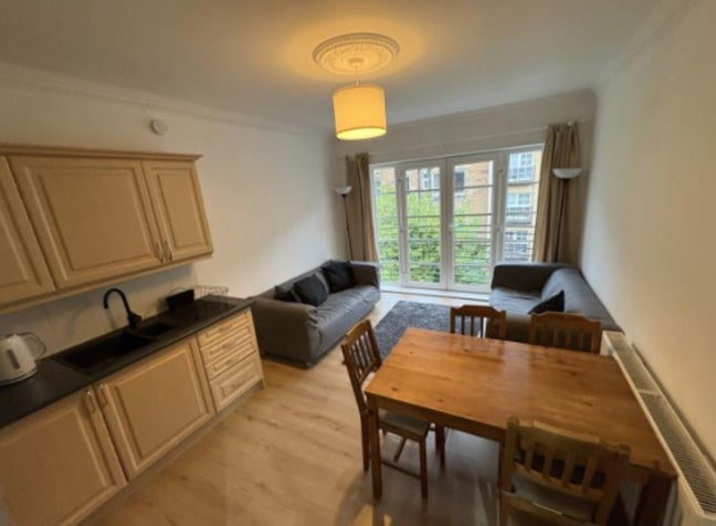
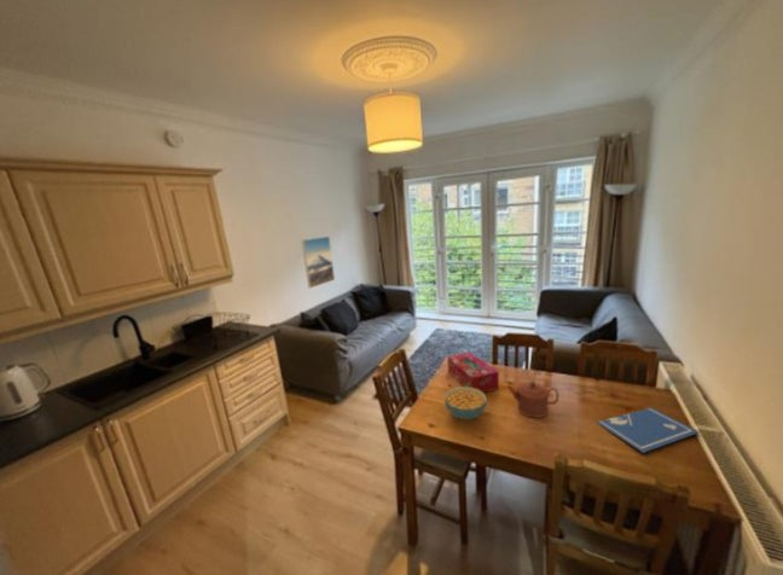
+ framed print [301,236,336,289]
+ teapot [506,381,559,419]
+ tissue box [446,350,500,394]
+ cereal bowl [443,385,488,420]
+ placemat [594,406,701,454]
